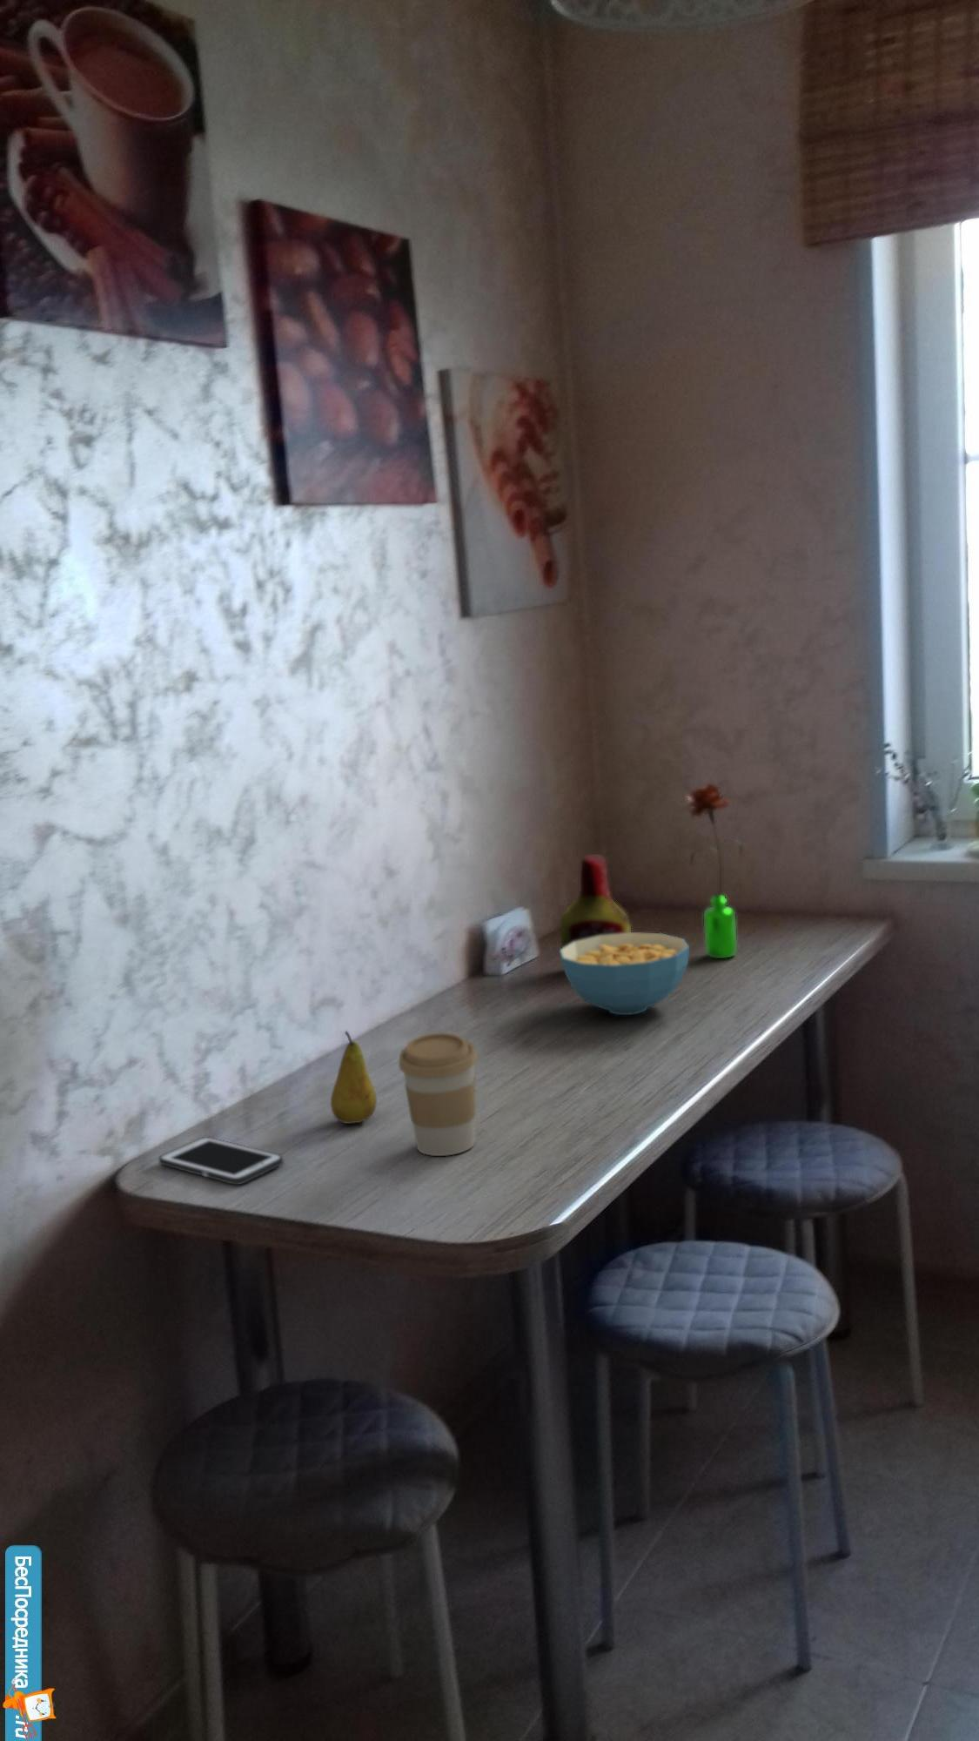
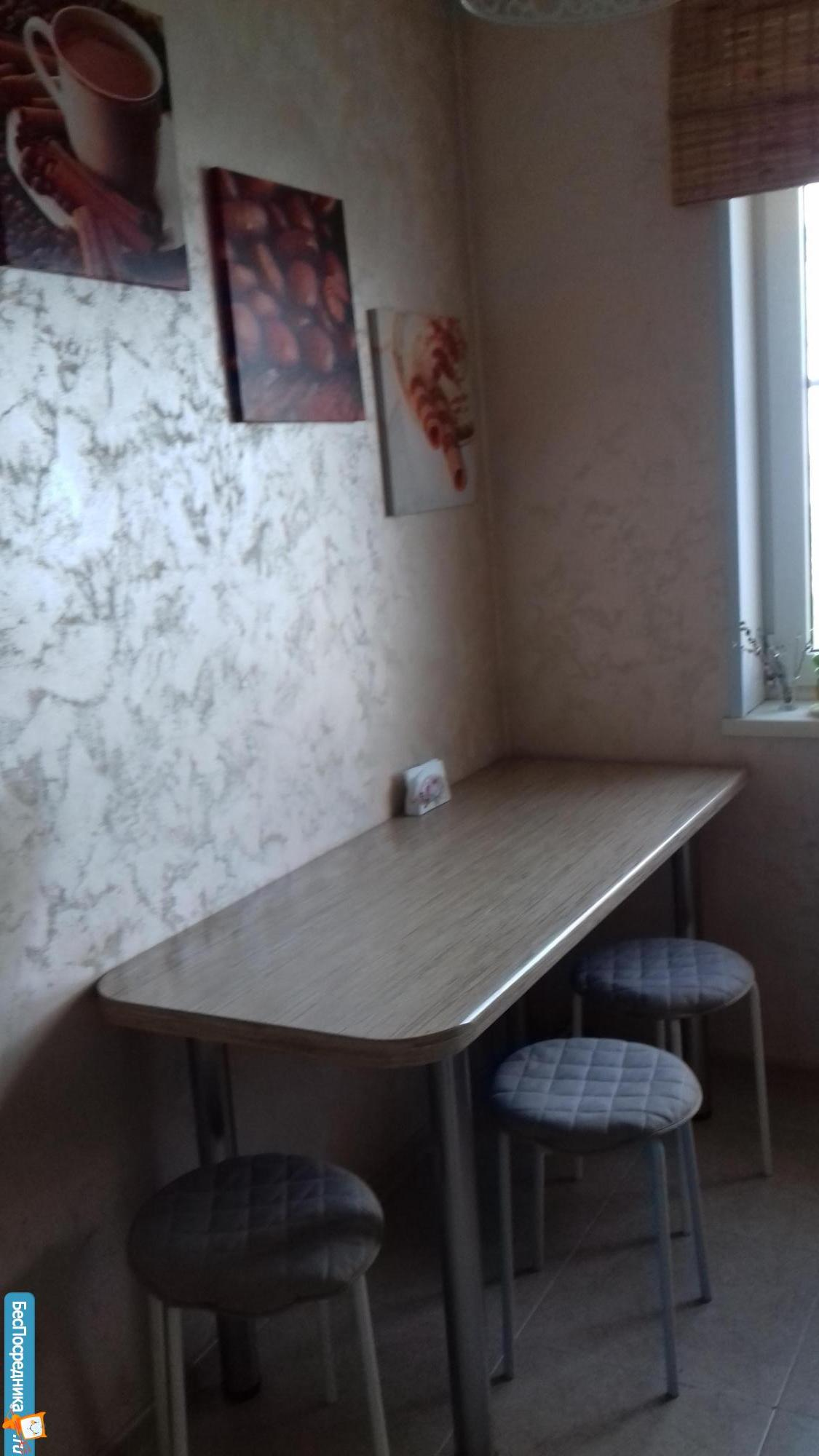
- cell phone [158,1136,284,1186]
- coffee cup [398,1032,478,1157]
- bottle [559,853,632,948]
- fruit [330,1030,378,1125]
- flower [686,782,744,959]
- cereal bowl [558,931,690,1016]
